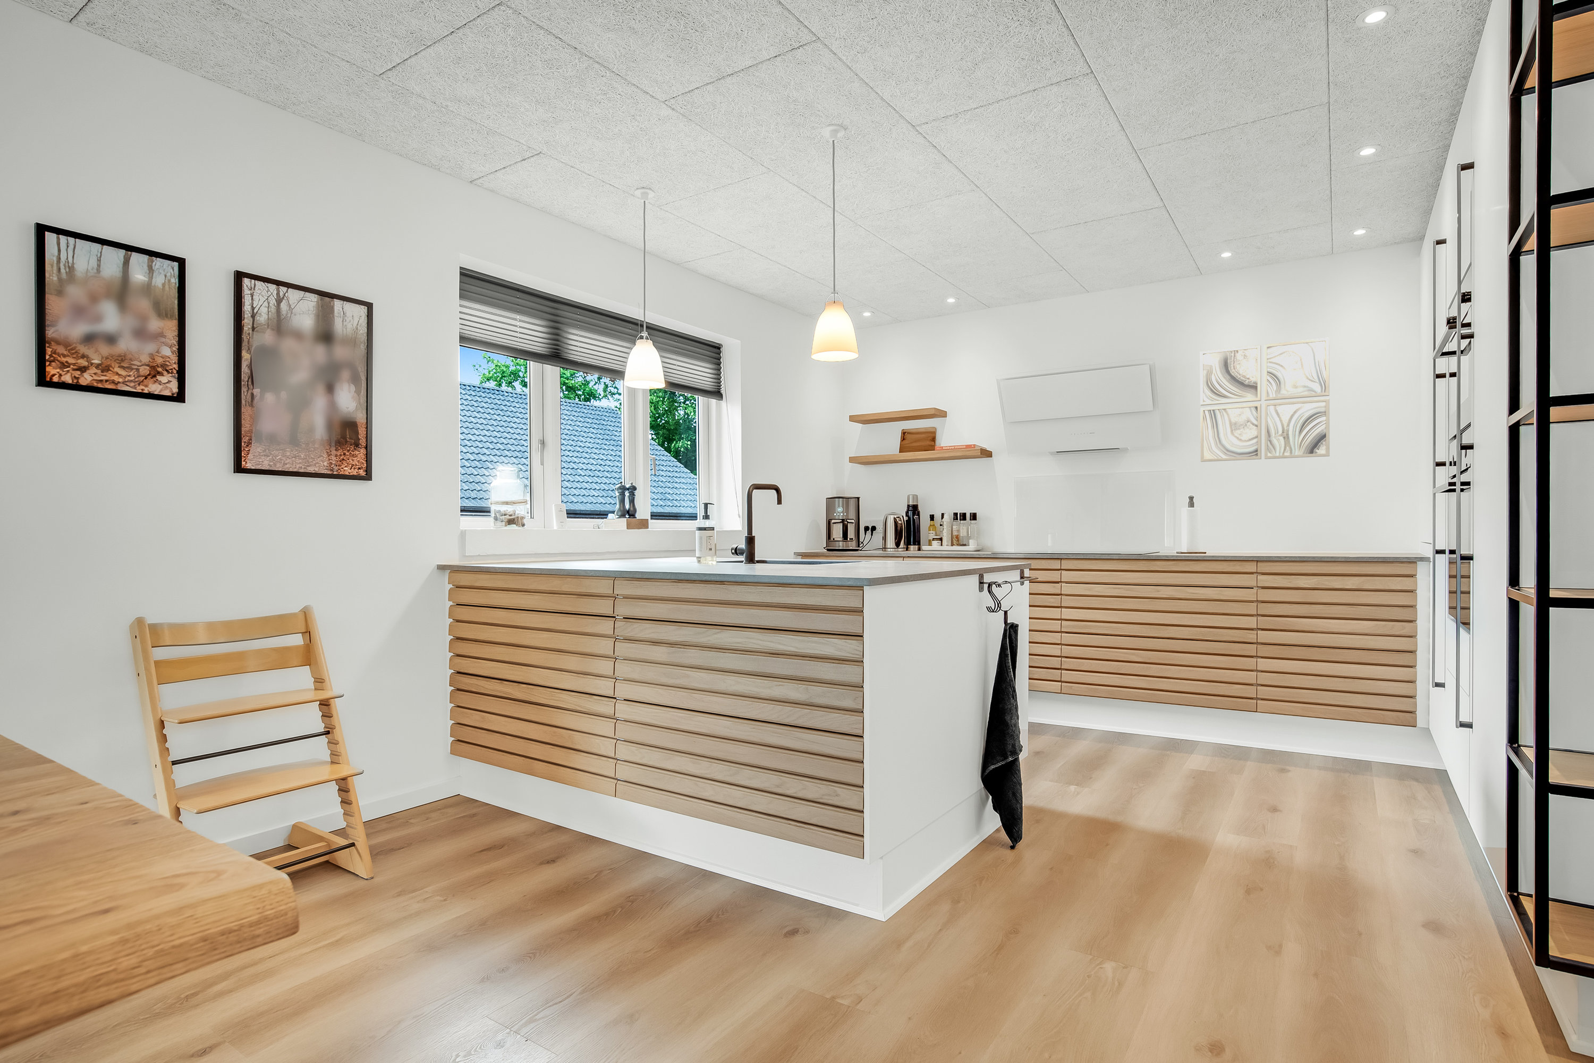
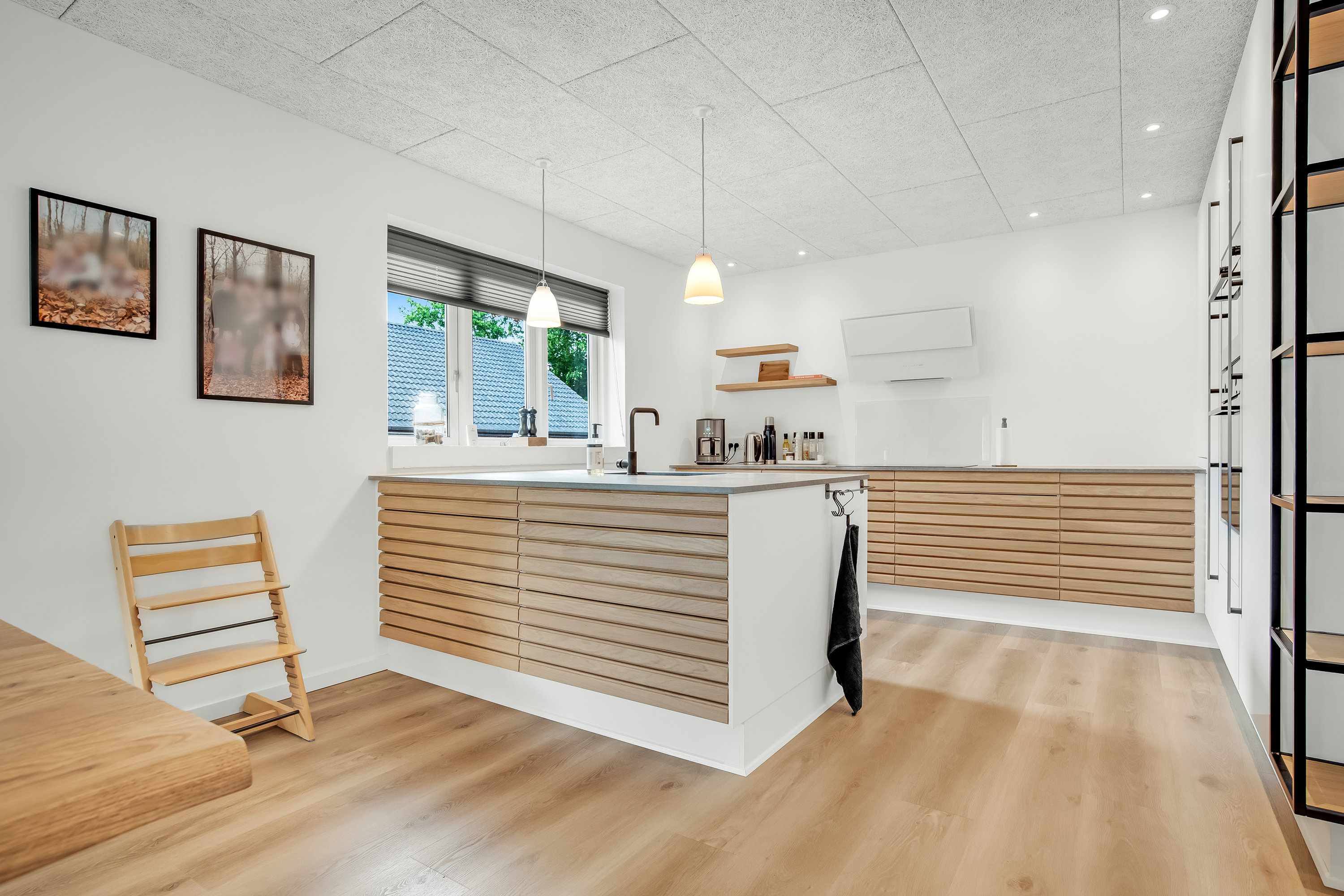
- wall art [1200,337,1330,463]
